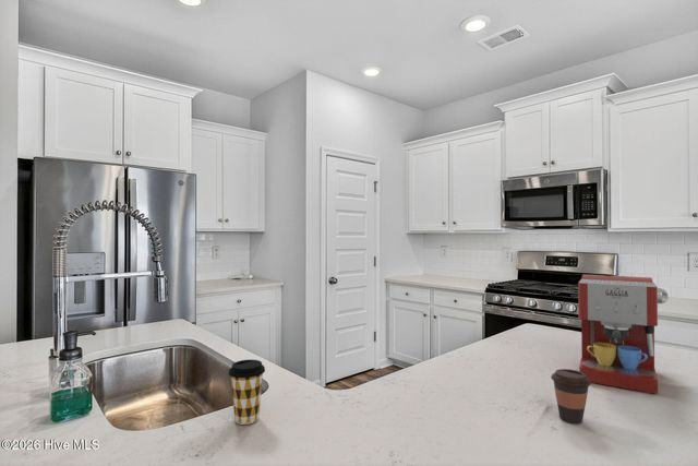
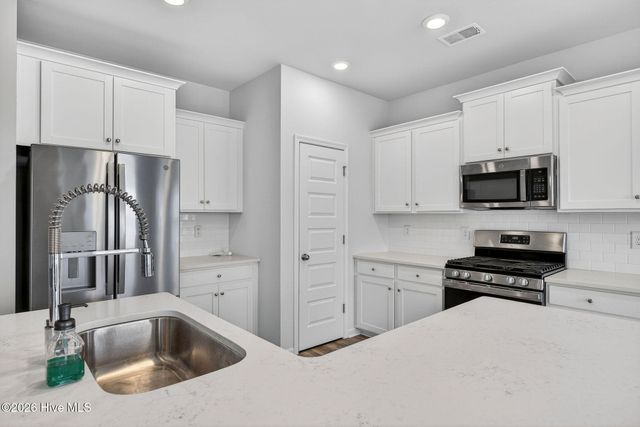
- coffee cup [550,368,592,425]
- coffee maker [577,274,670,394]
- coffee cup [228,359,266,426]
